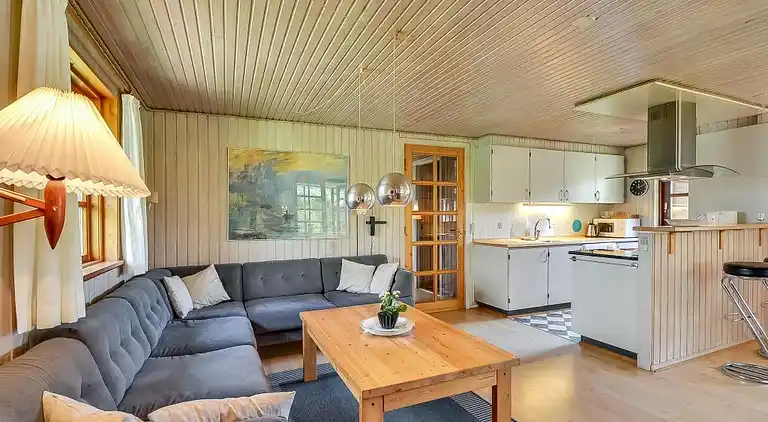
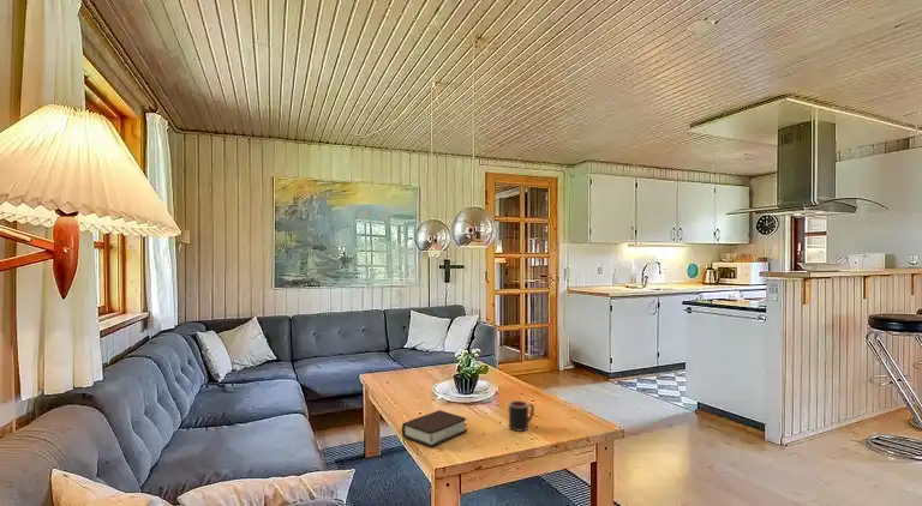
+ bible [401,409,468,448]
+ mug [508,399,535,433]
